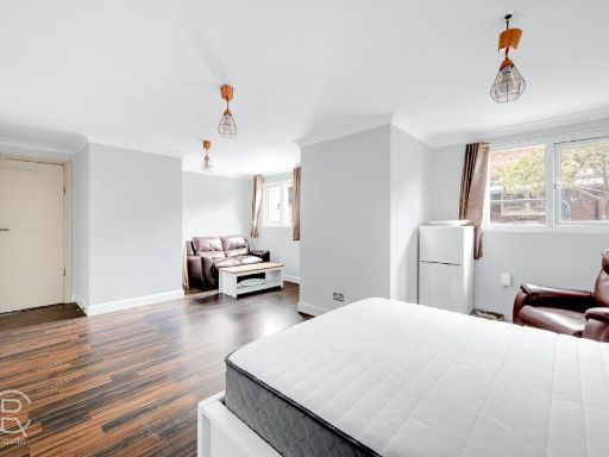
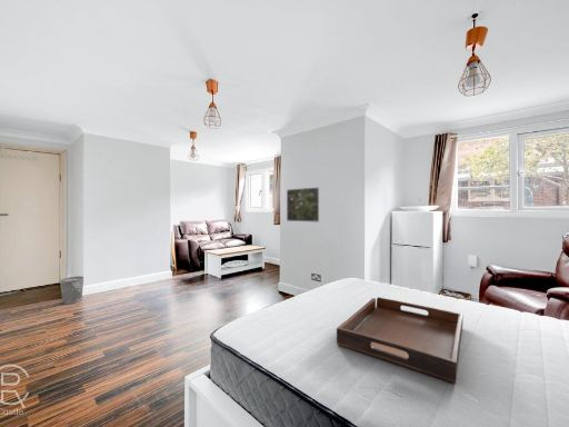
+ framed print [286,187,320,222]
+ wastebasket [59,276,84,305]
+ serving tray [336,296,463,385]
